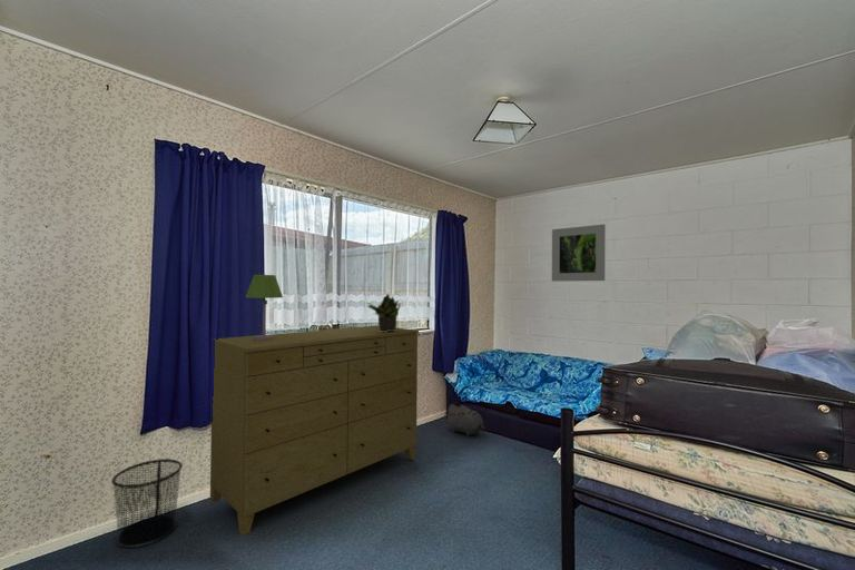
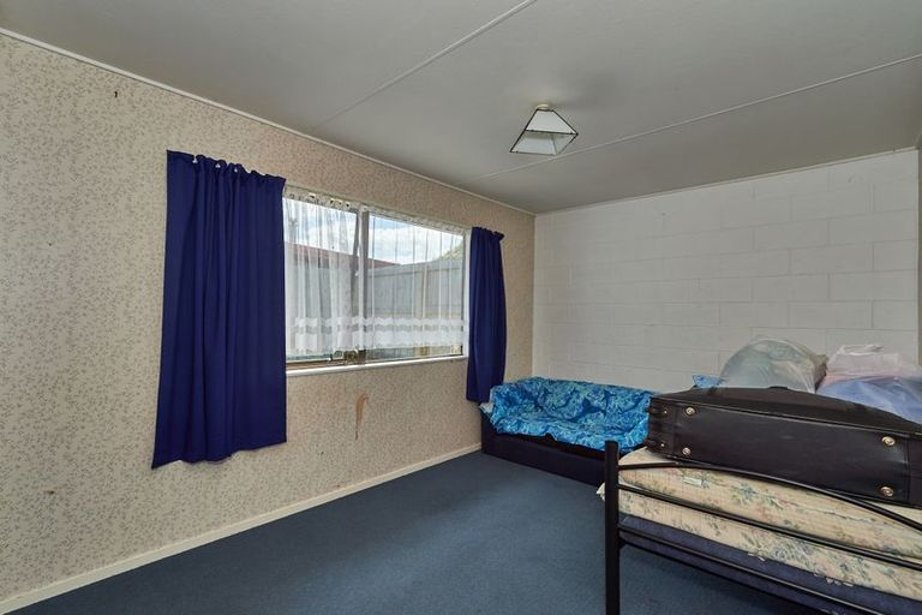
- waste bin [110,458,184,549]
- dresser [209,325,420,535]
- plush toy [445,403,487,438]
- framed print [551,223,607,283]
- potted plant [366,293,404,332]
- table lamp [245,274,284,341]
